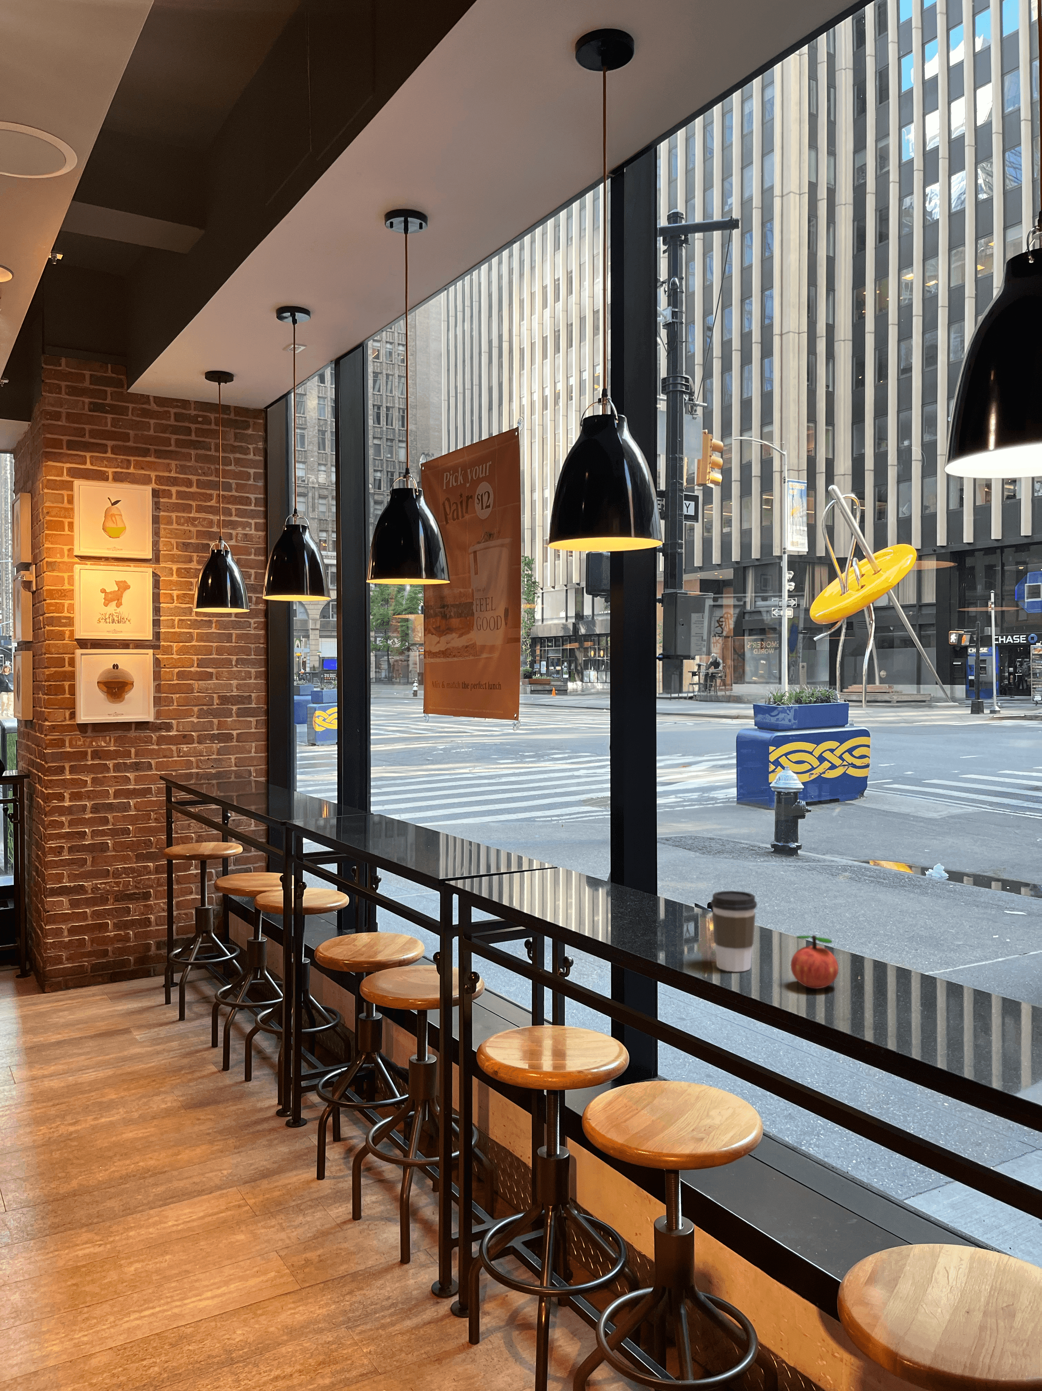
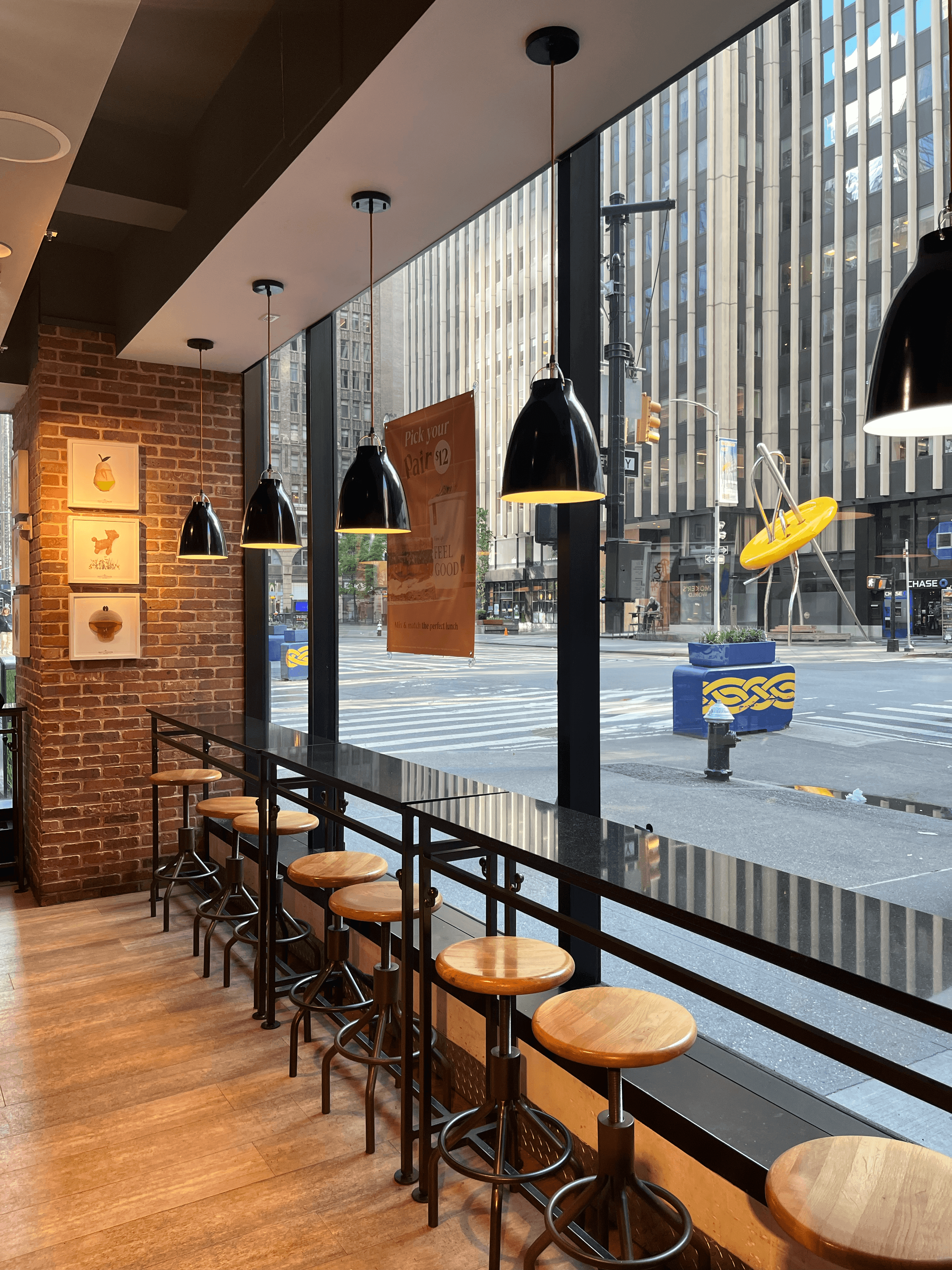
- coffee cup [710,890,757,973]
- apple [790,935,840,989]
